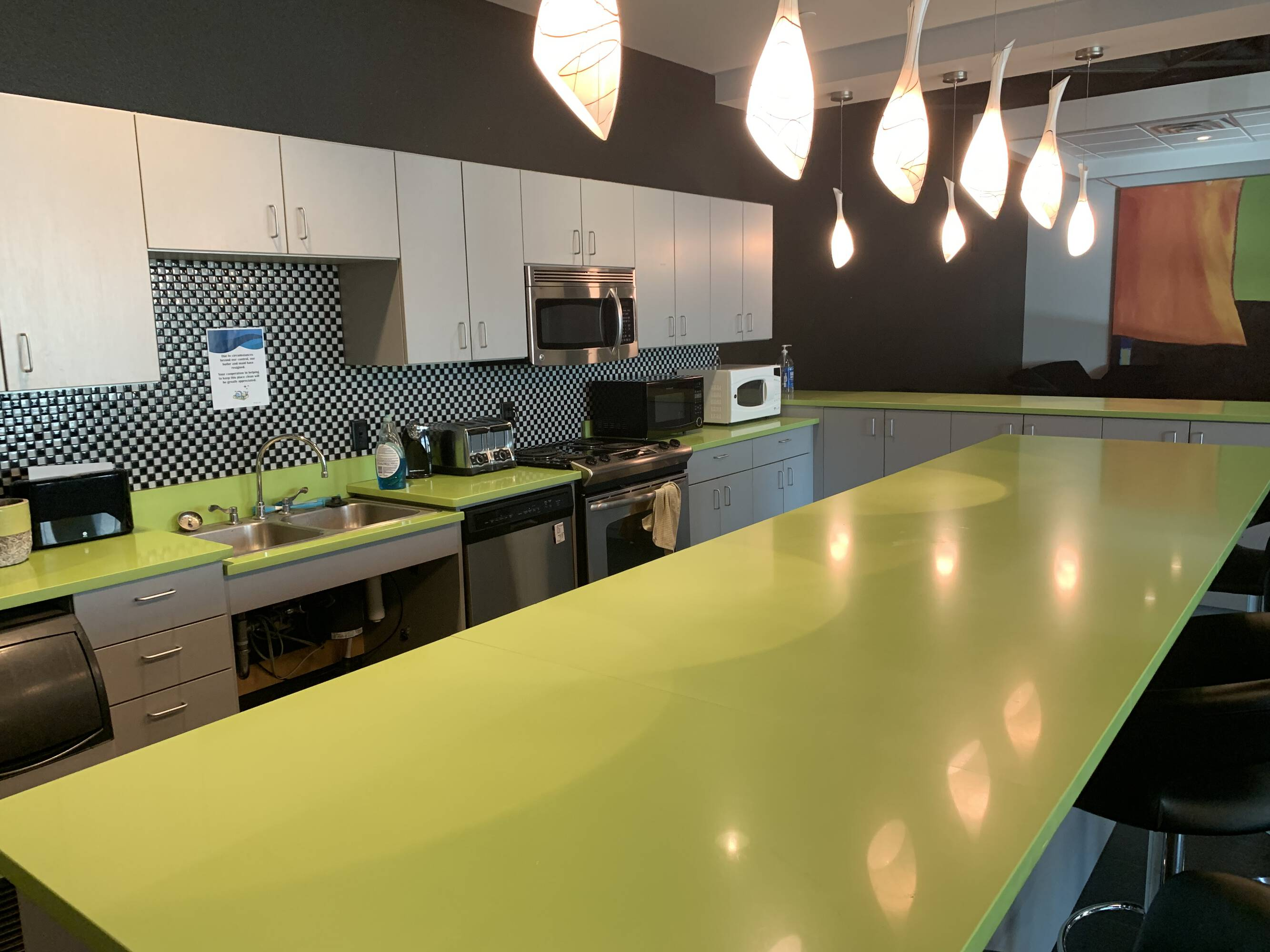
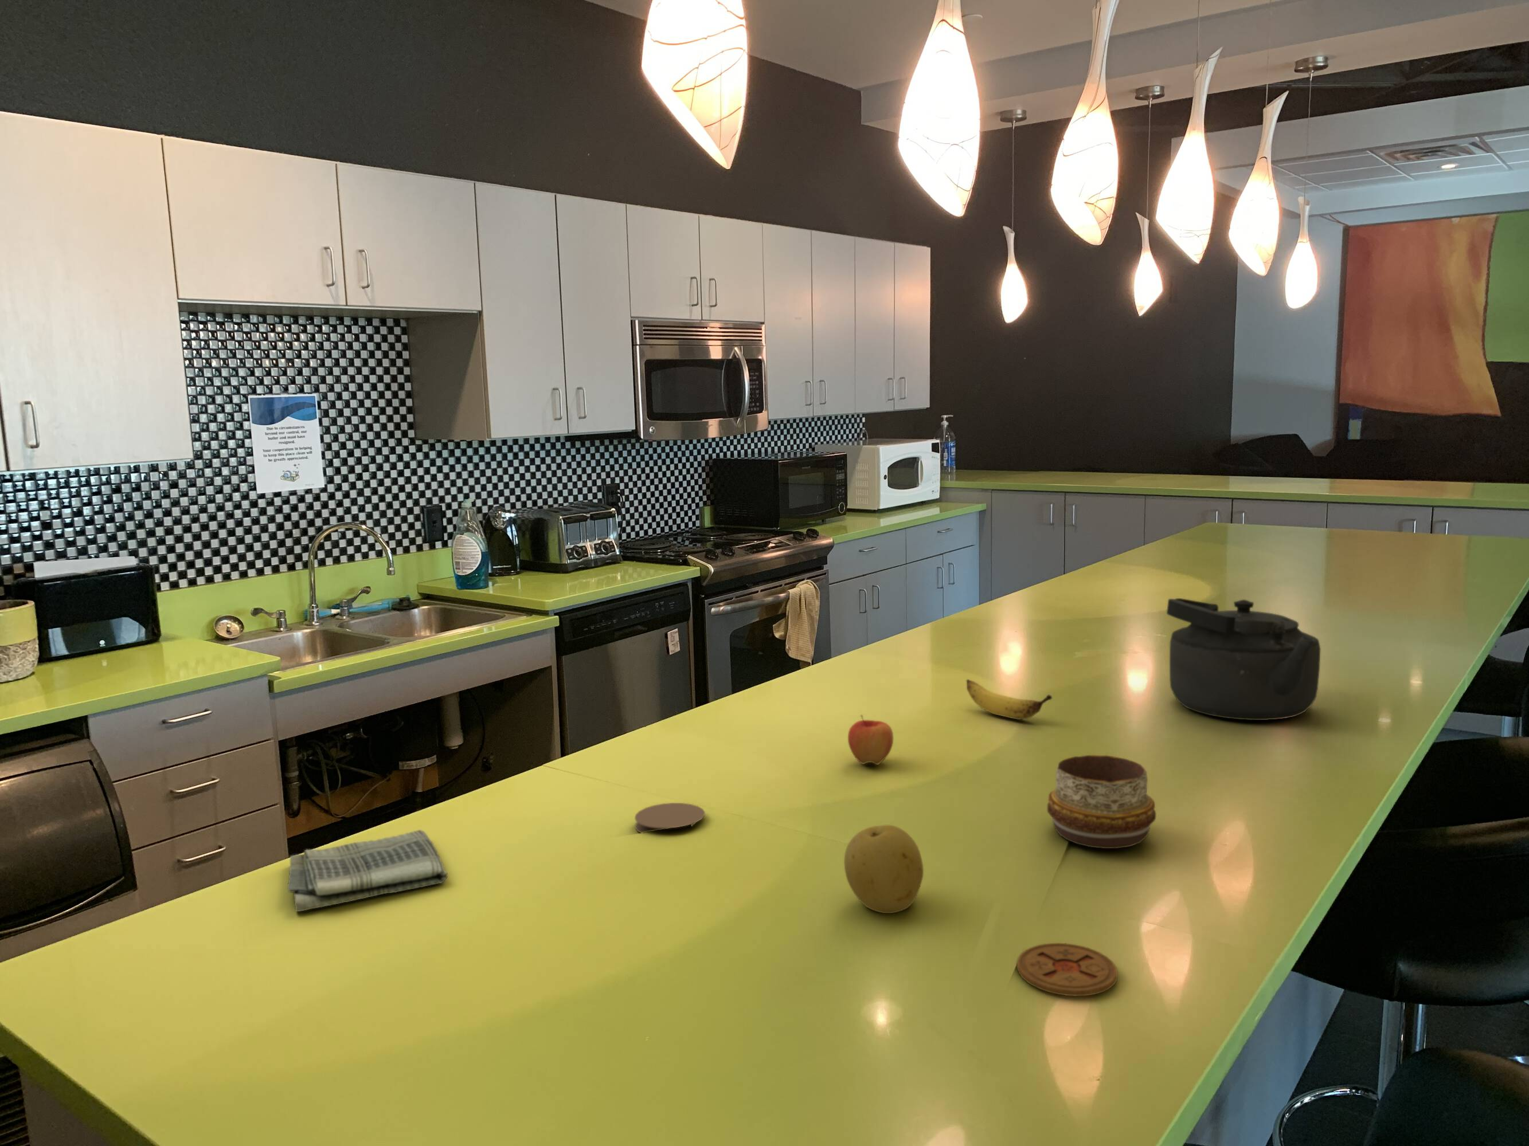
+ fruit [843,823,925,914]
+ apple [848,715,893,766]
+ decorative bowl [1047,755,1156,849]
+ kettle [1167,597,1322,721]
+ coaster [634,802,706,834]
+ dish towel [287,829,448,912]
+ banana [966,679,1052,720]
+ coaster [1016,943,1118,997]
